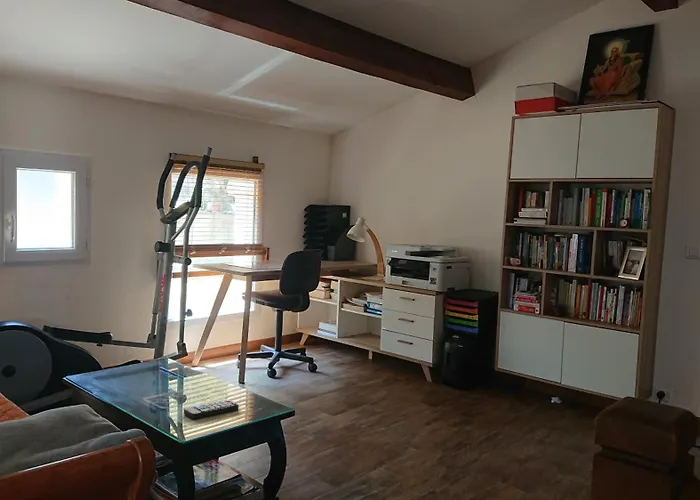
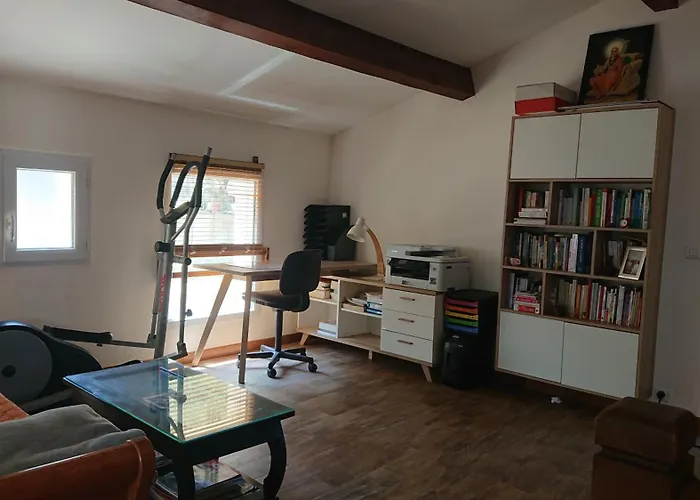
- remote control [183,399,240,420]
